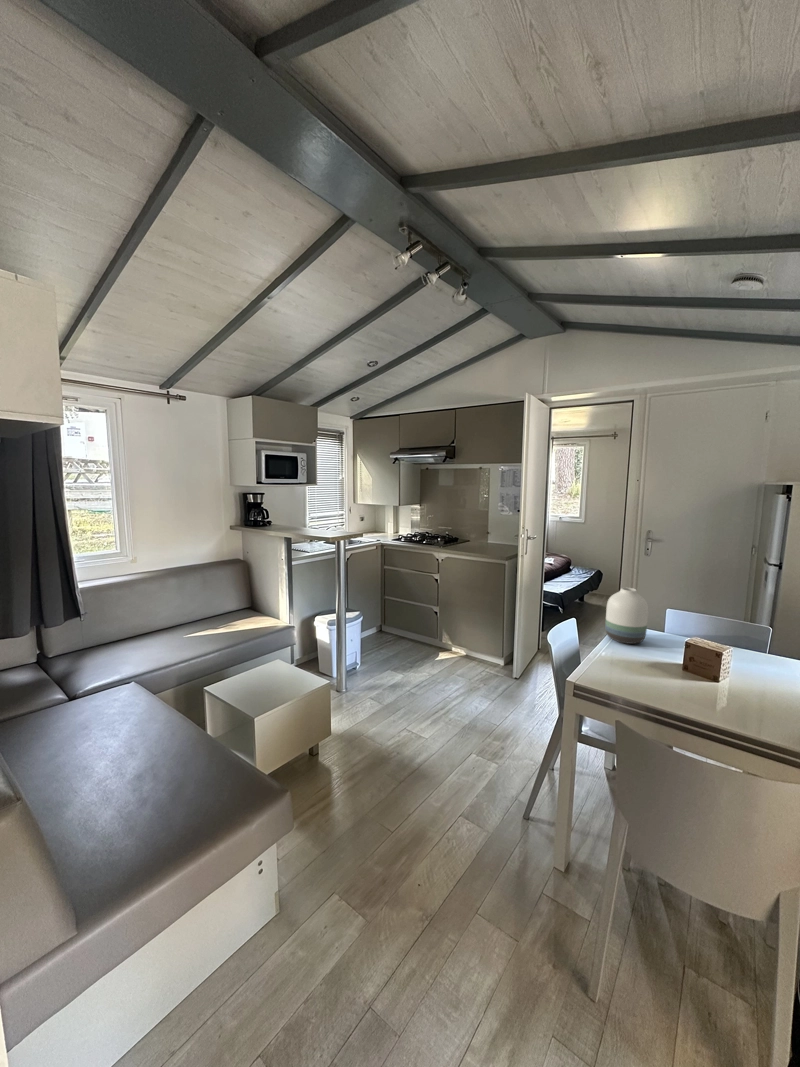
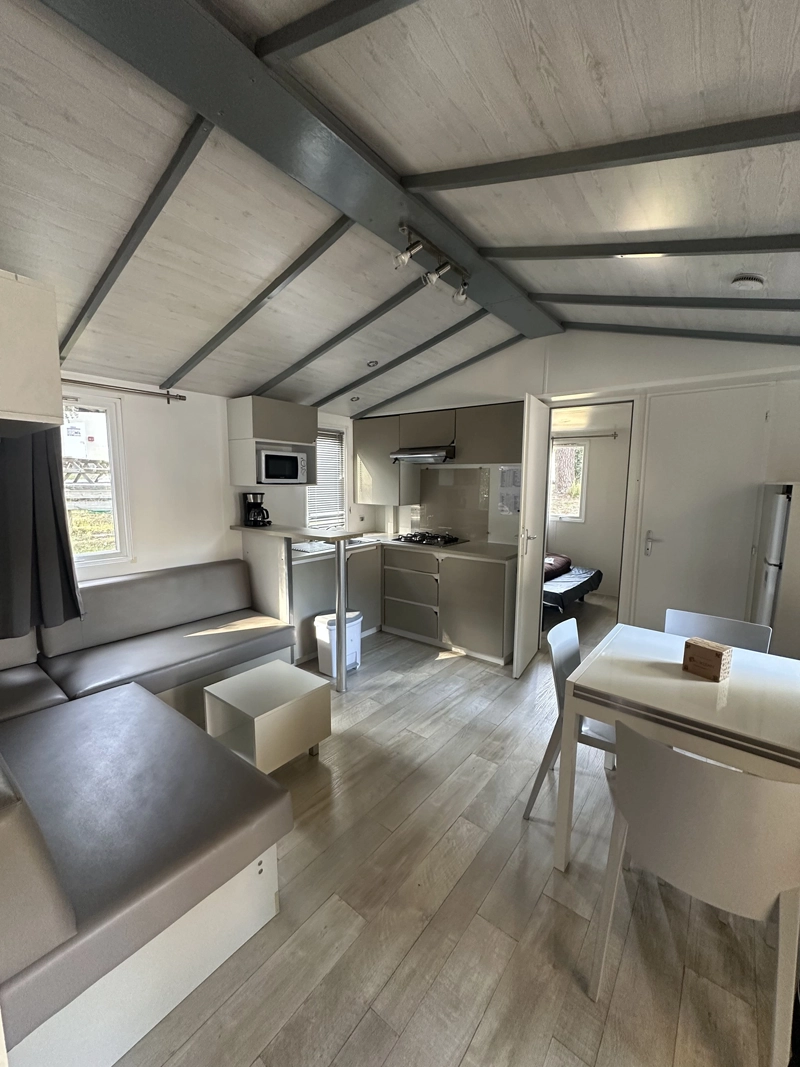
- vase [604,587,649,645]
